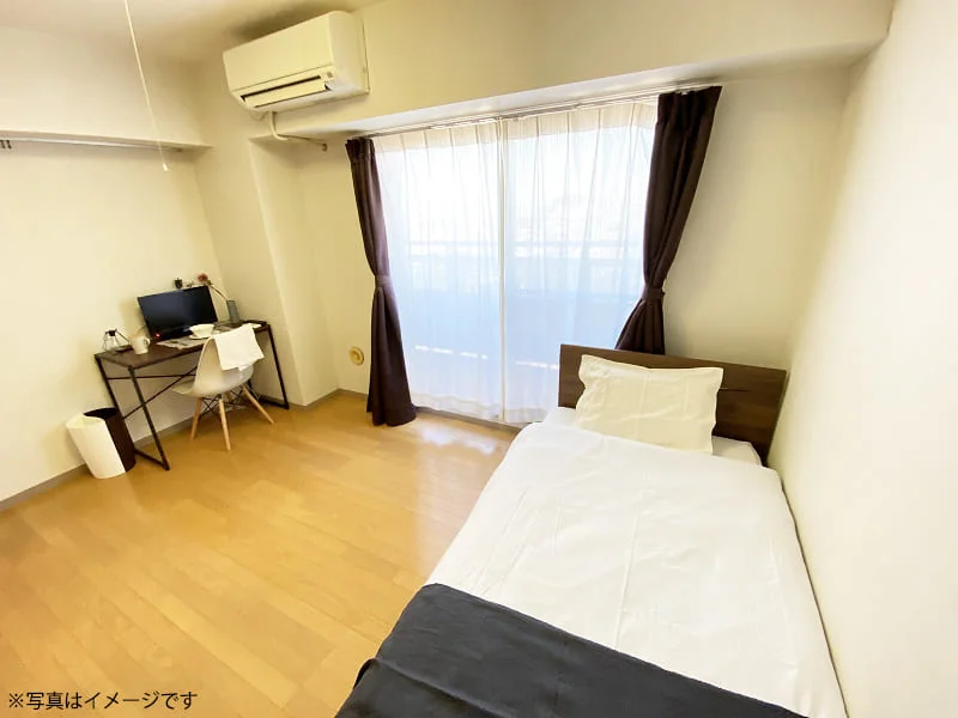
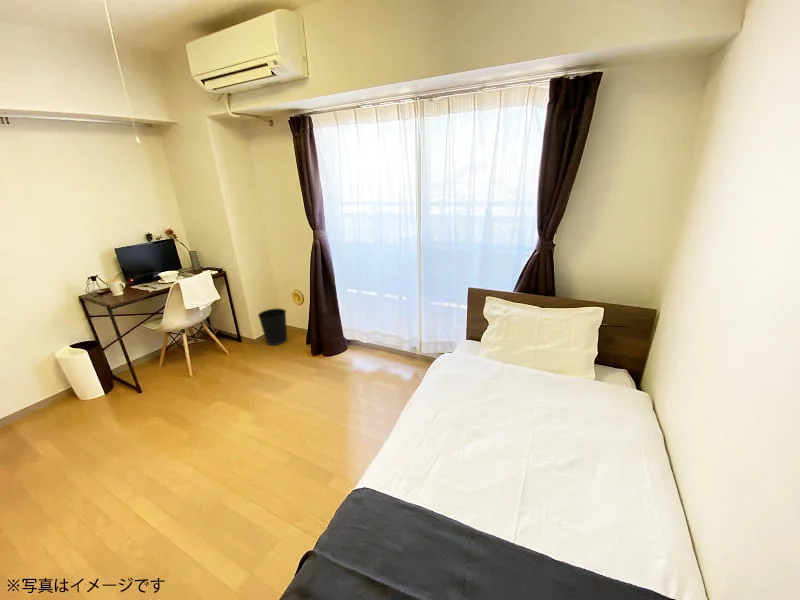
+ wastebasket [257,307,288,346]
